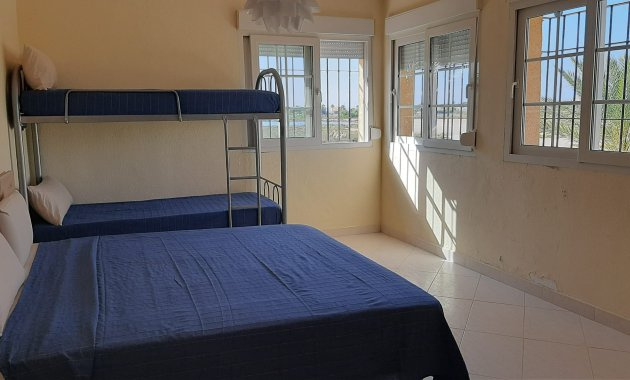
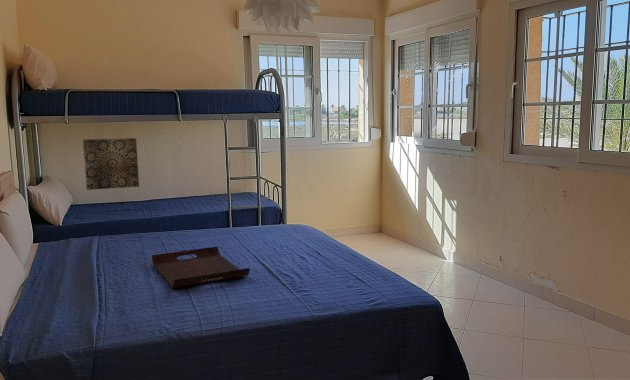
+ wall art [82,137,140,191]
+ serving tray [151,246,251,289]
